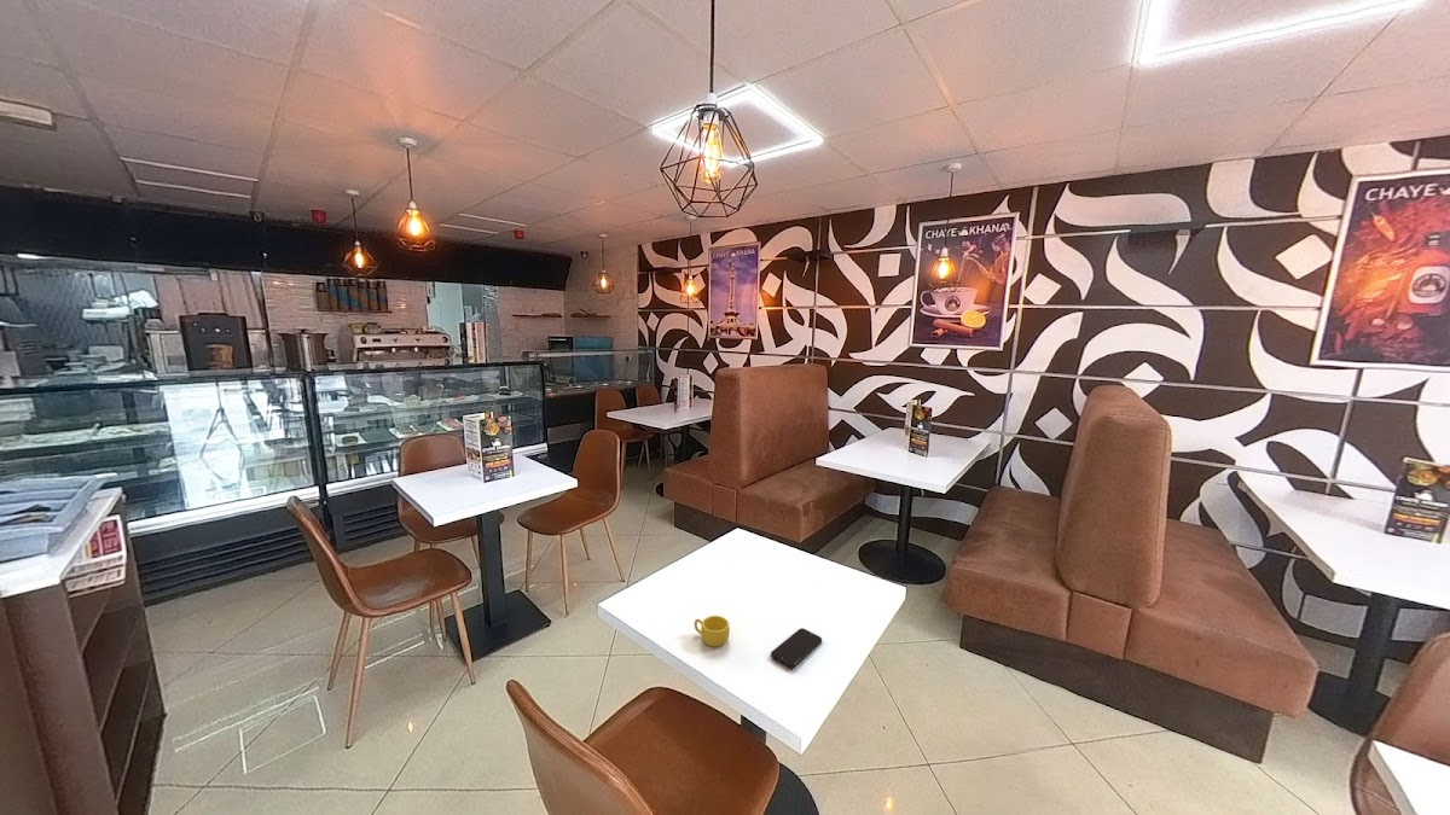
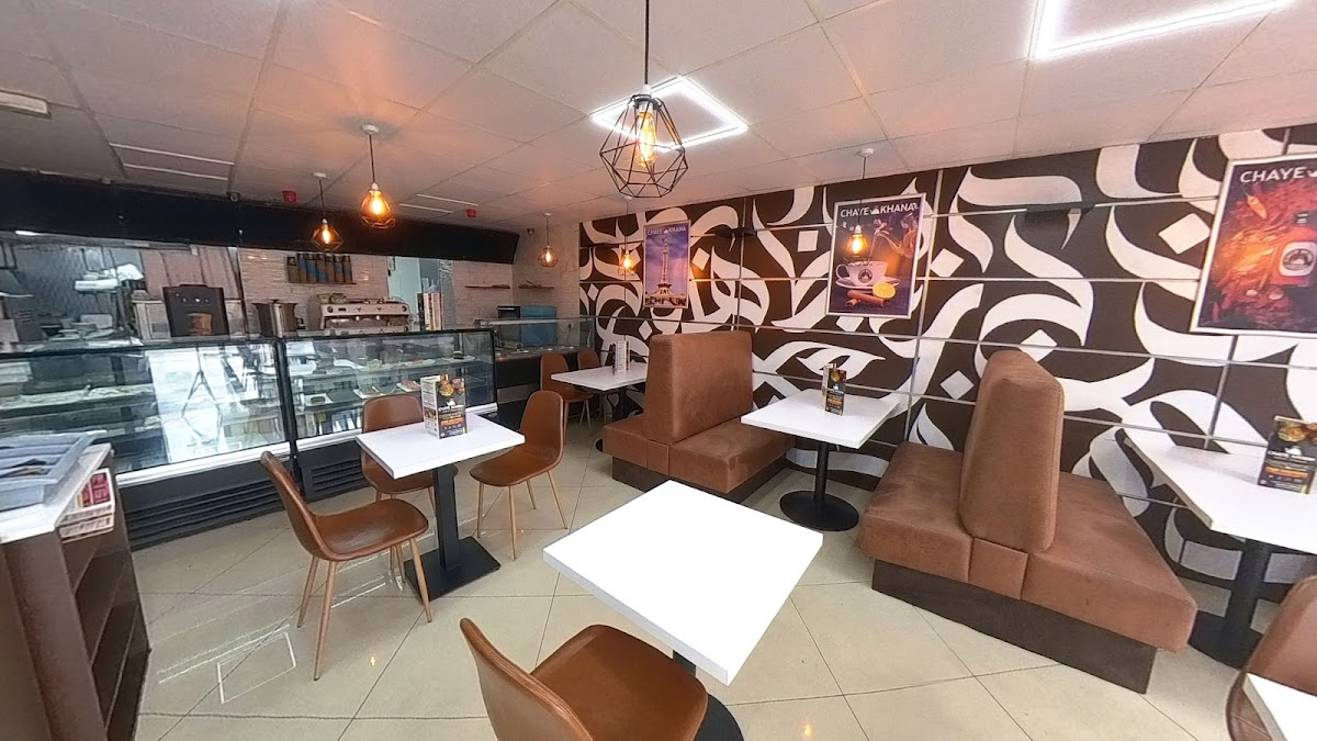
- smartphone [770,627,823,669]
- cup [694,615,731,647]
